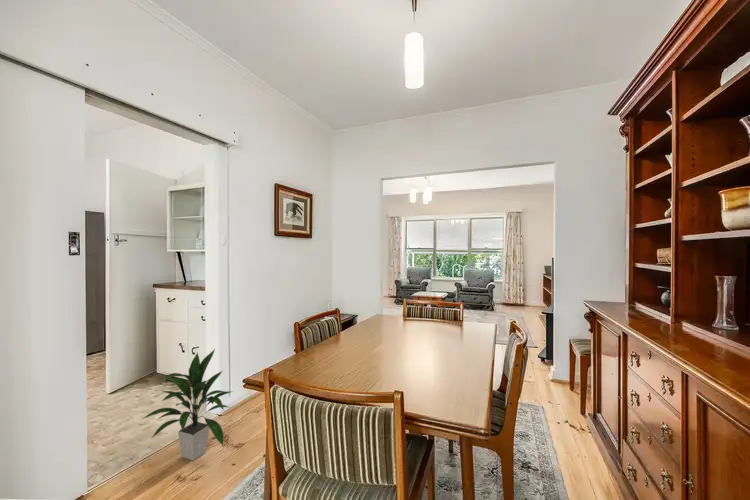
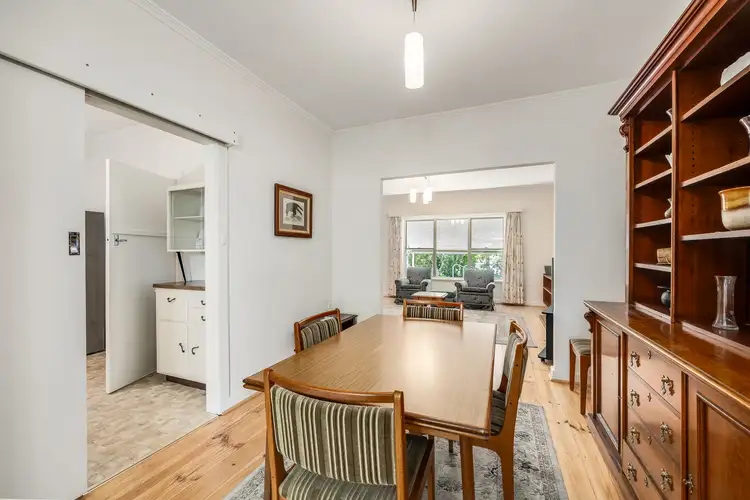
- indoor plant [141,348,234,461]
